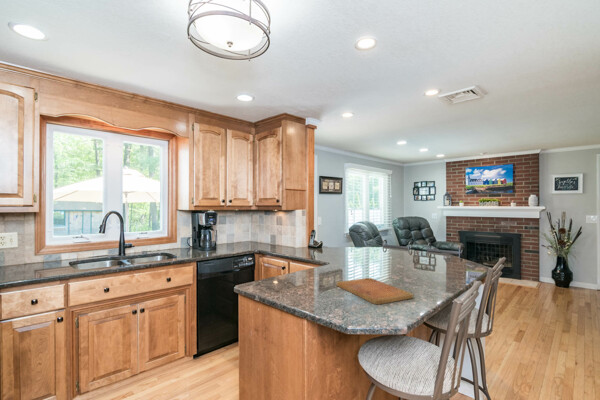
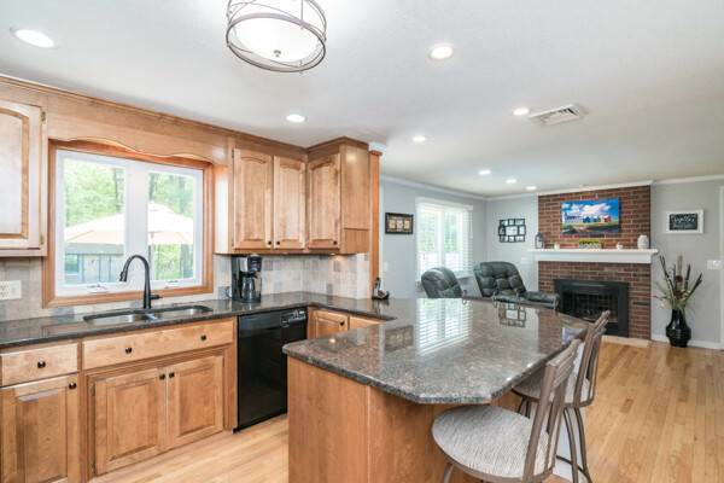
- cutting board [336,277,414,305]
